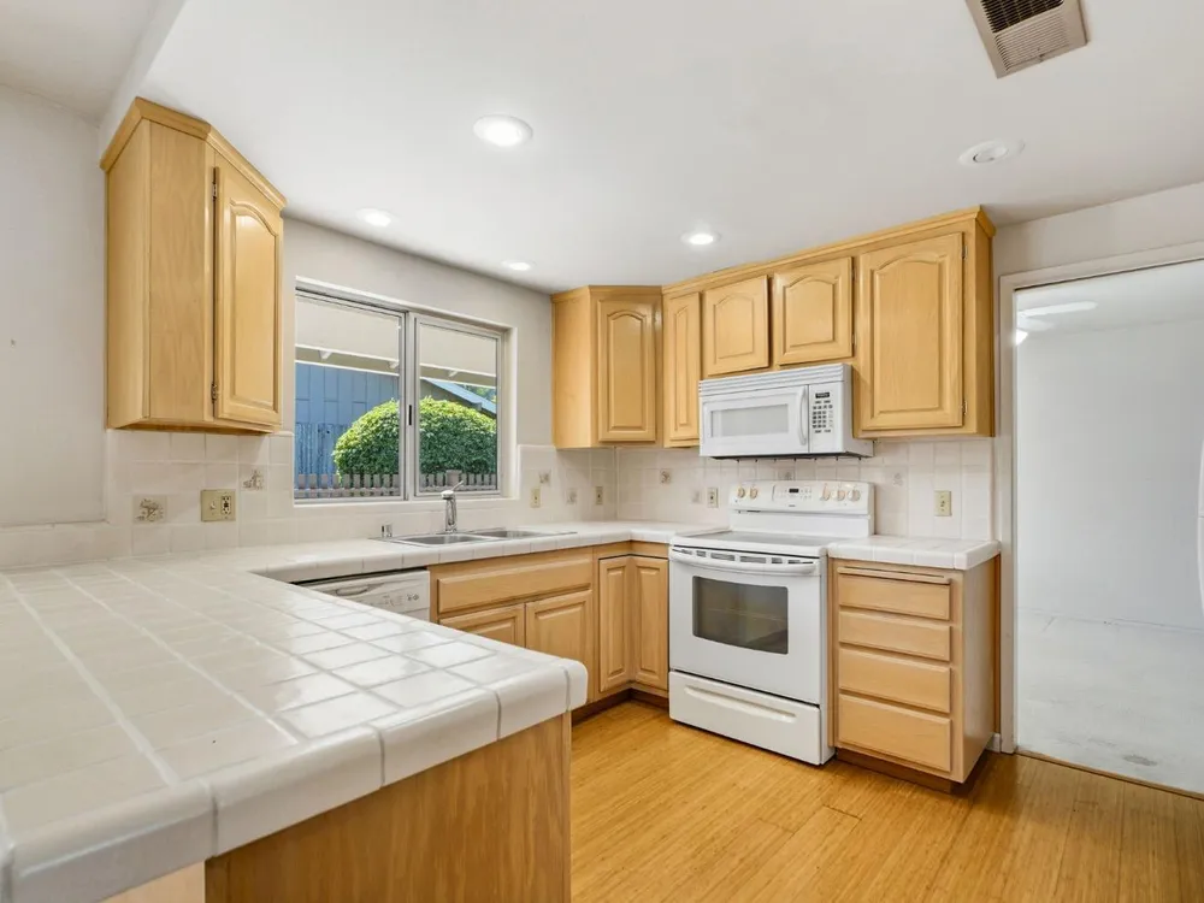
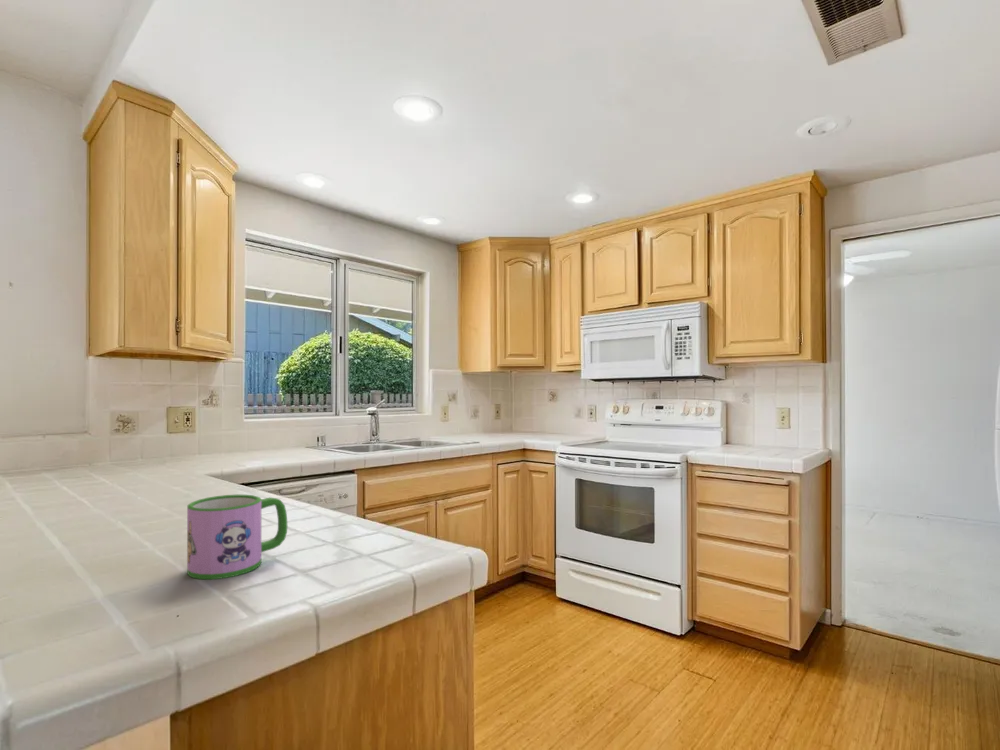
+ mug [186,494,288,580]
